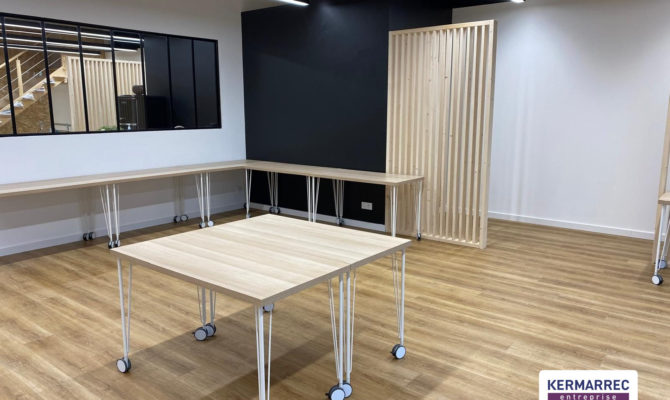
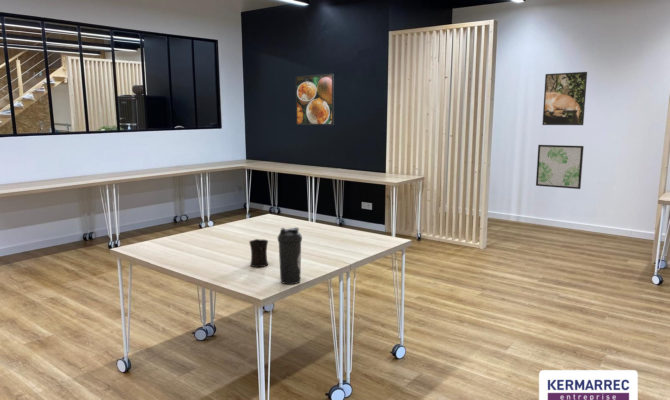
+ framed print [295,73,335,126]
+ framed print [541,71,588,126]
+ wall art [535,144,585,190]
+ mug [248,238,269,268]
+ water bottle [277,227,303,285]
